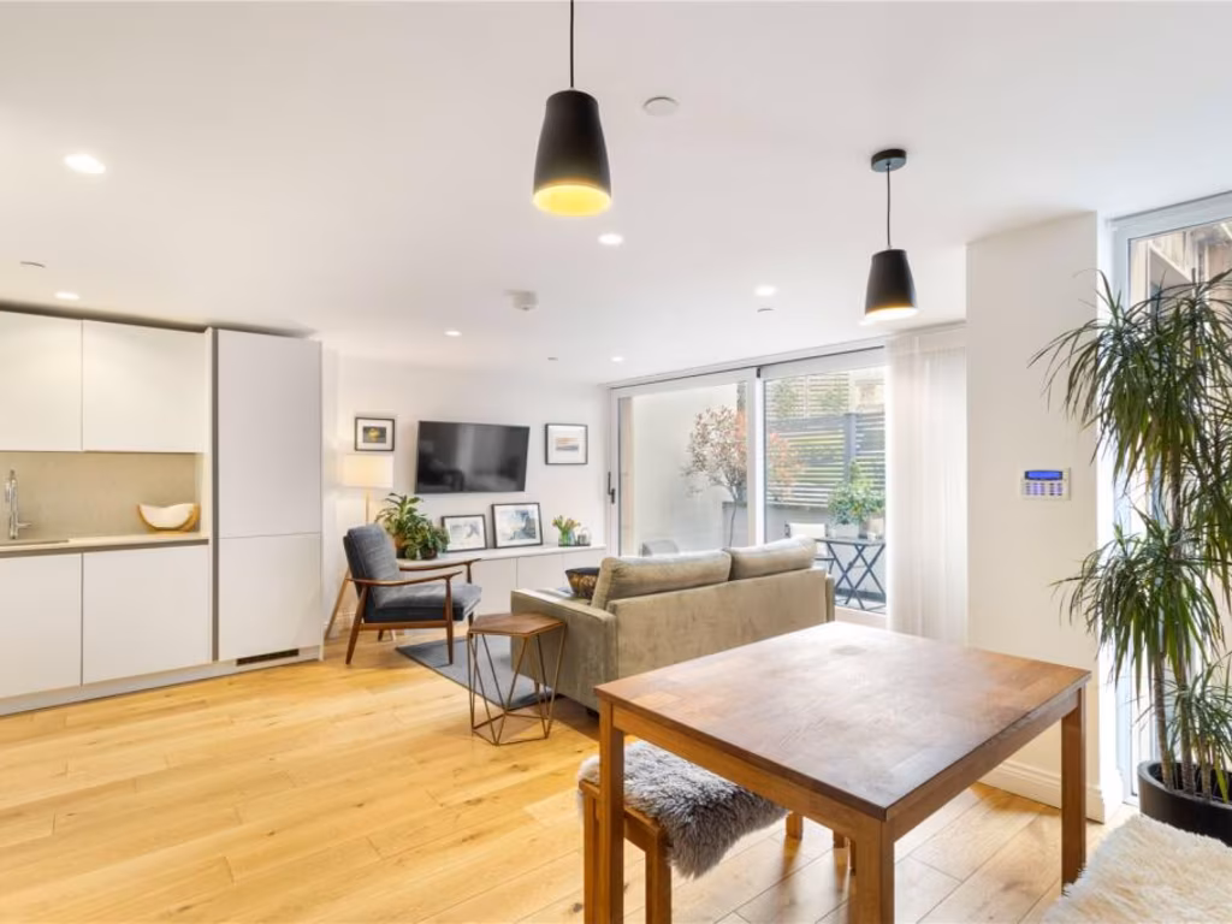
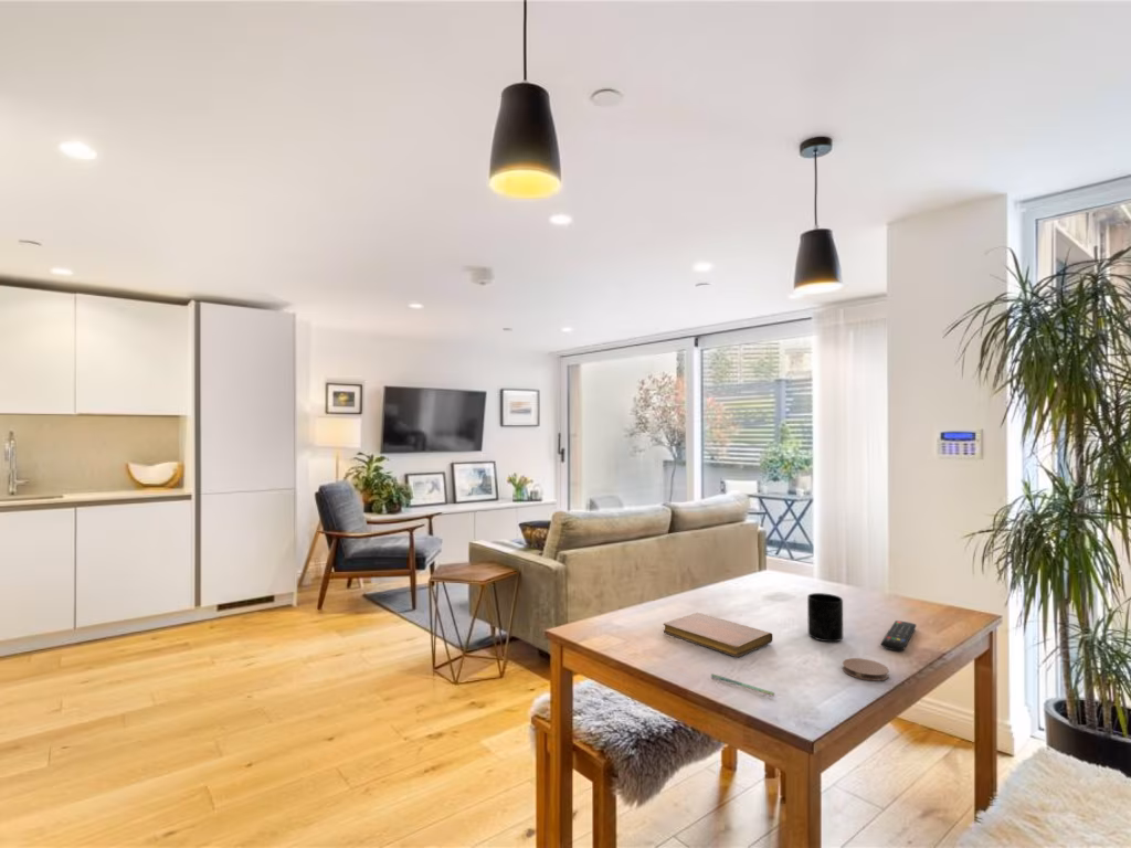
+ pen [710,672,775,697]
+ notebook [663,612,773,658]
+ mug [806,592,844,643]
+ remote control [880,619,917,653]
+ coaster [842,657,890,682]
